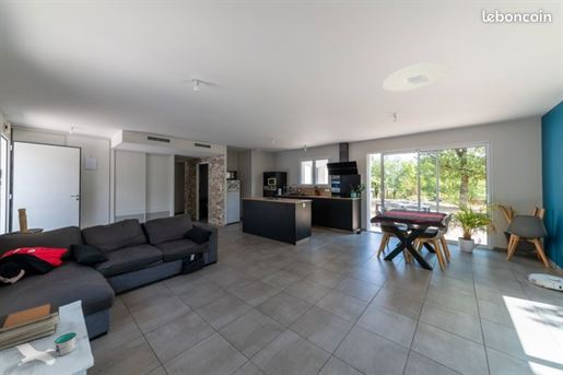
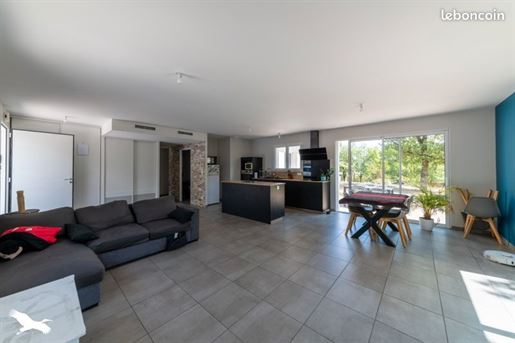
- mug [54,331,78,356]
- book stack [0,301,61,352]
- ceiling light [382,61,450,93]
